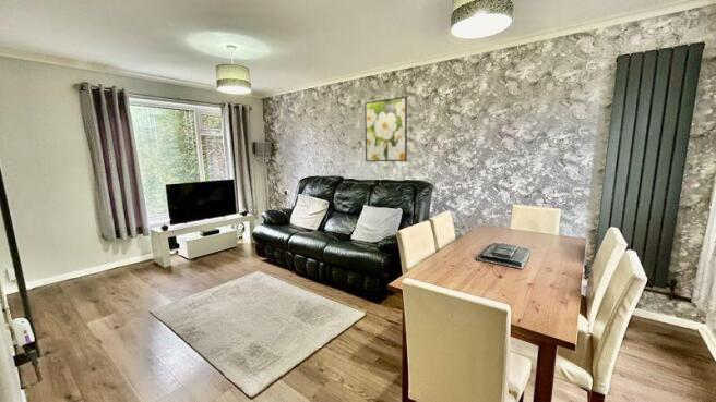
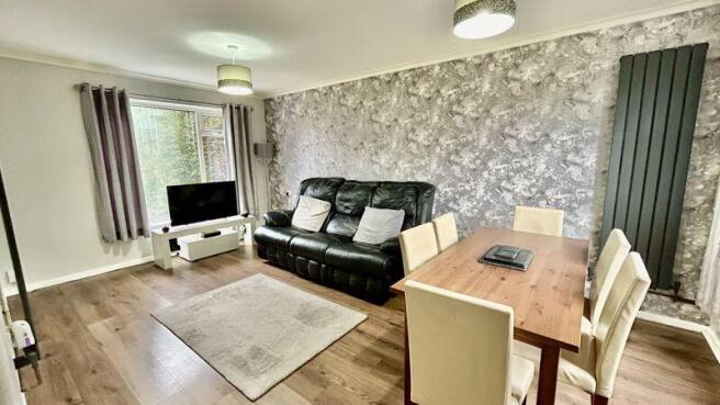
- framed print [363,96,408,162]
